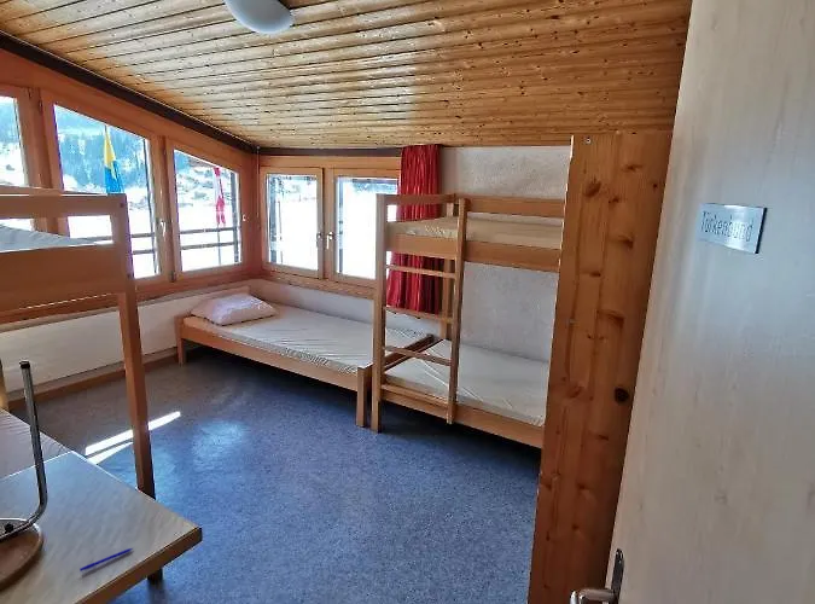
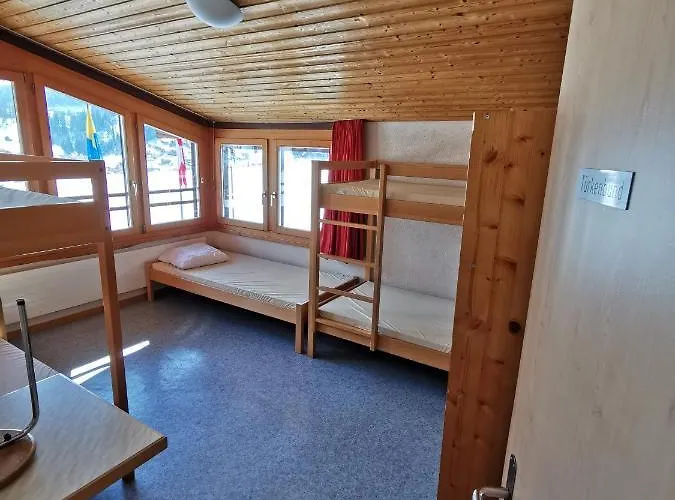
- pen [78,547,134,573]
